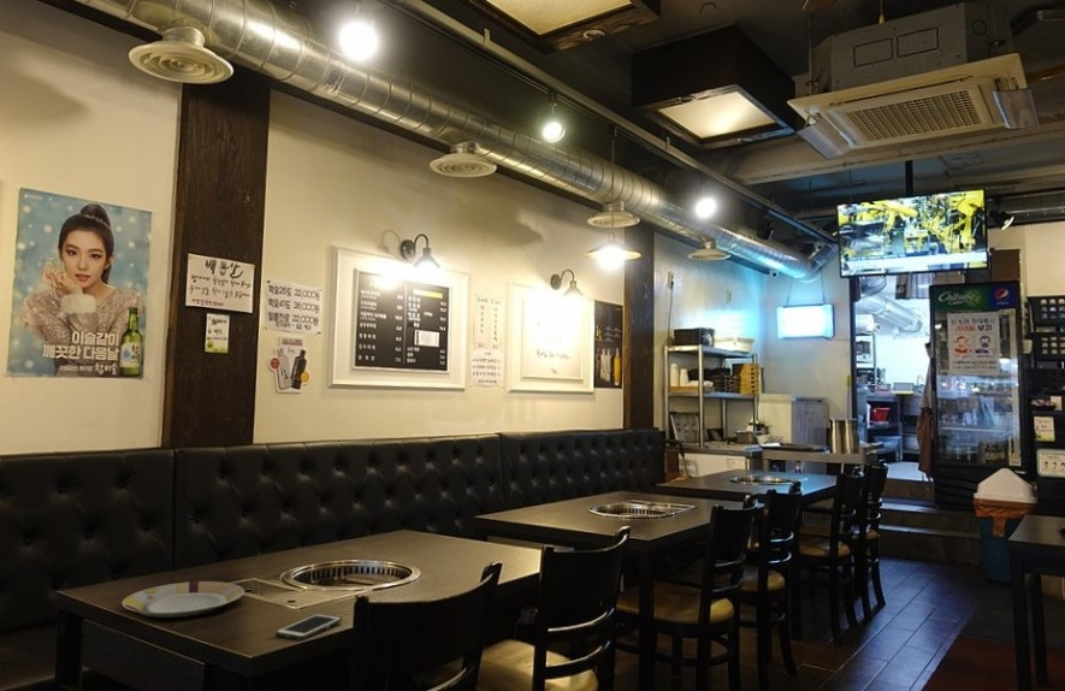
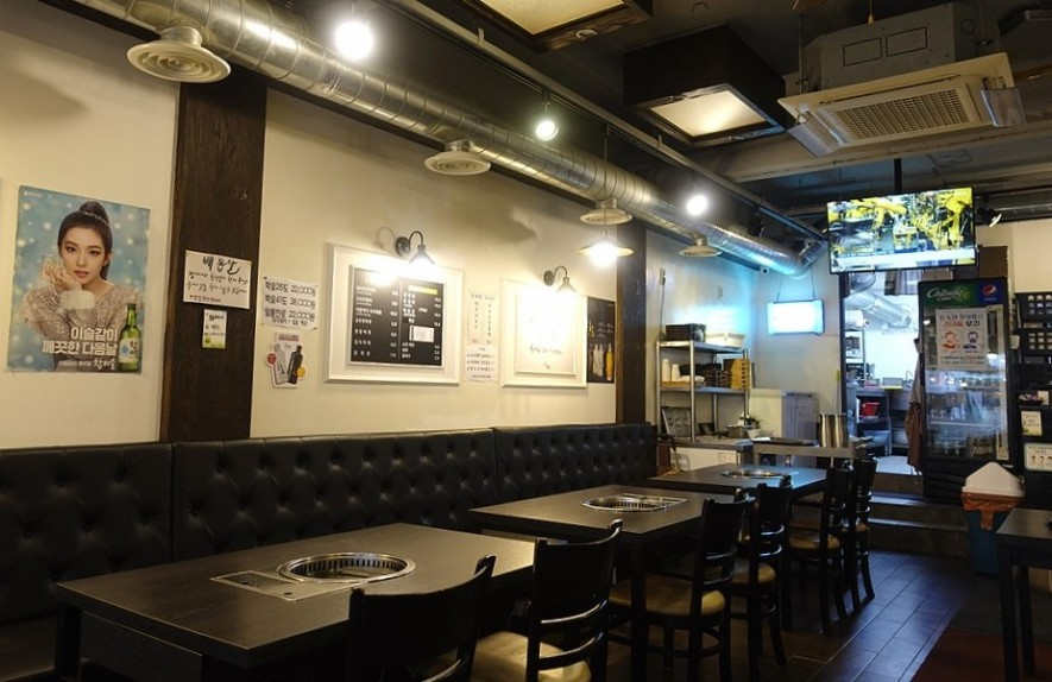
- cell phone [274,613,343,640]
- plate [122,580,245,619]
